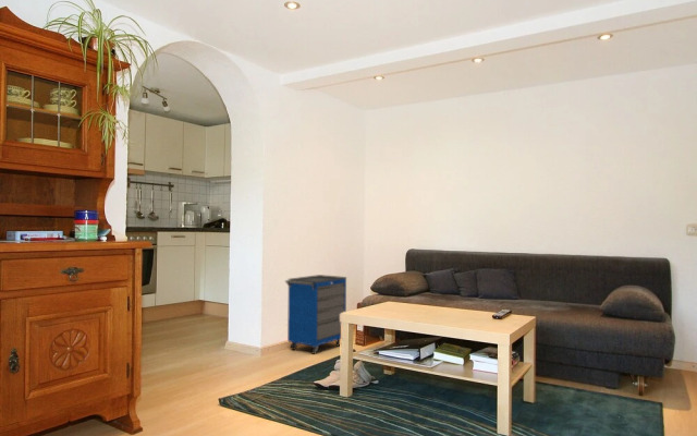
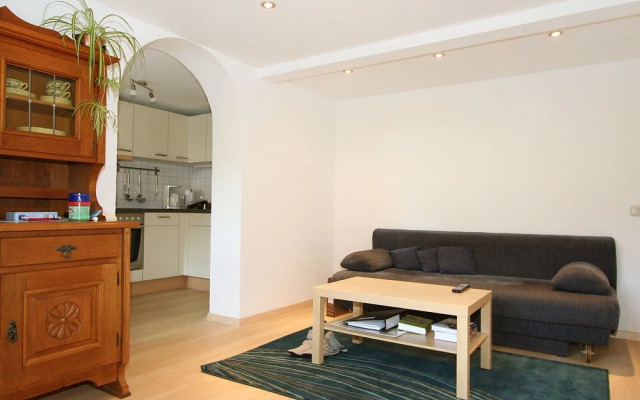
- cabinet [284,274,347,355]
